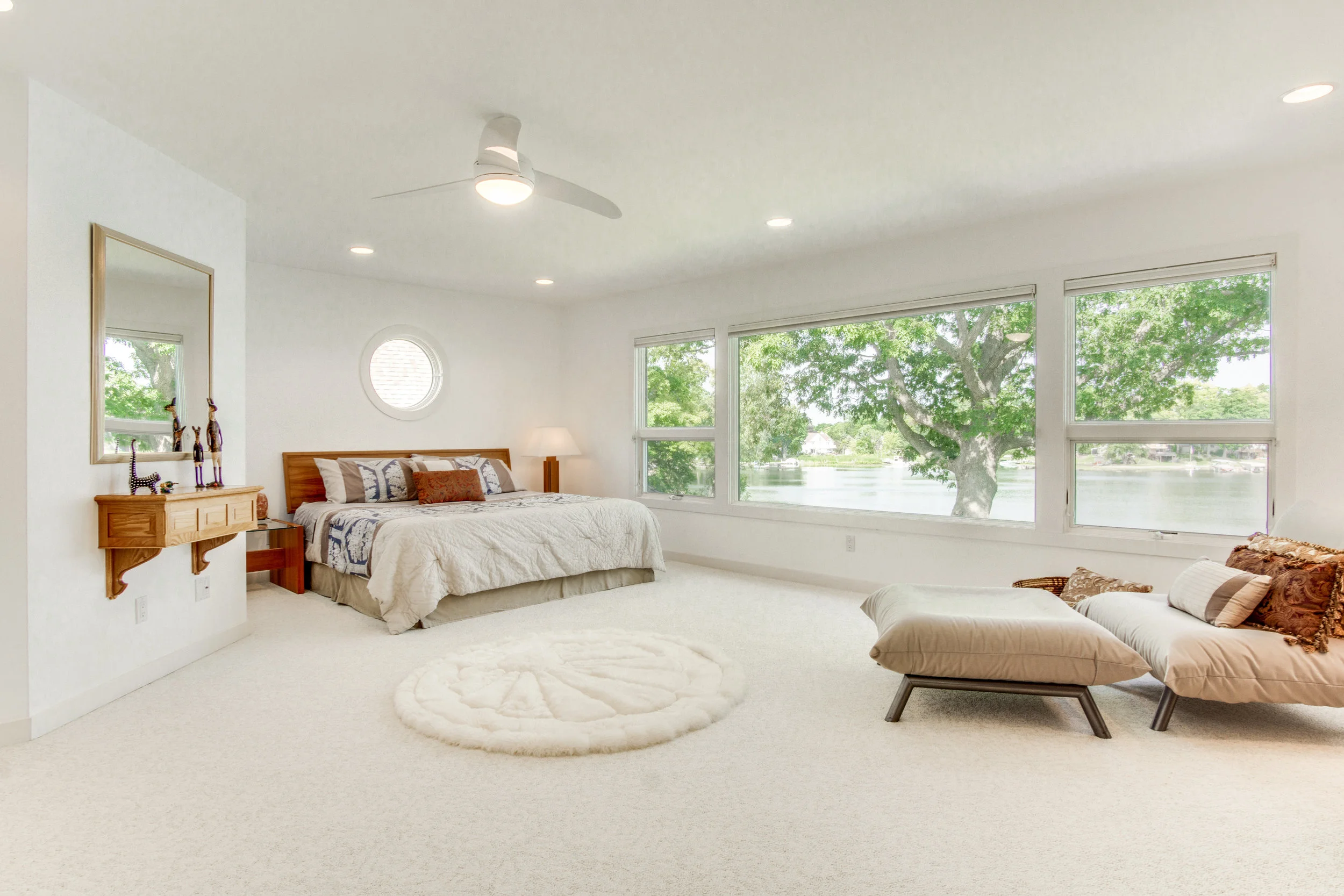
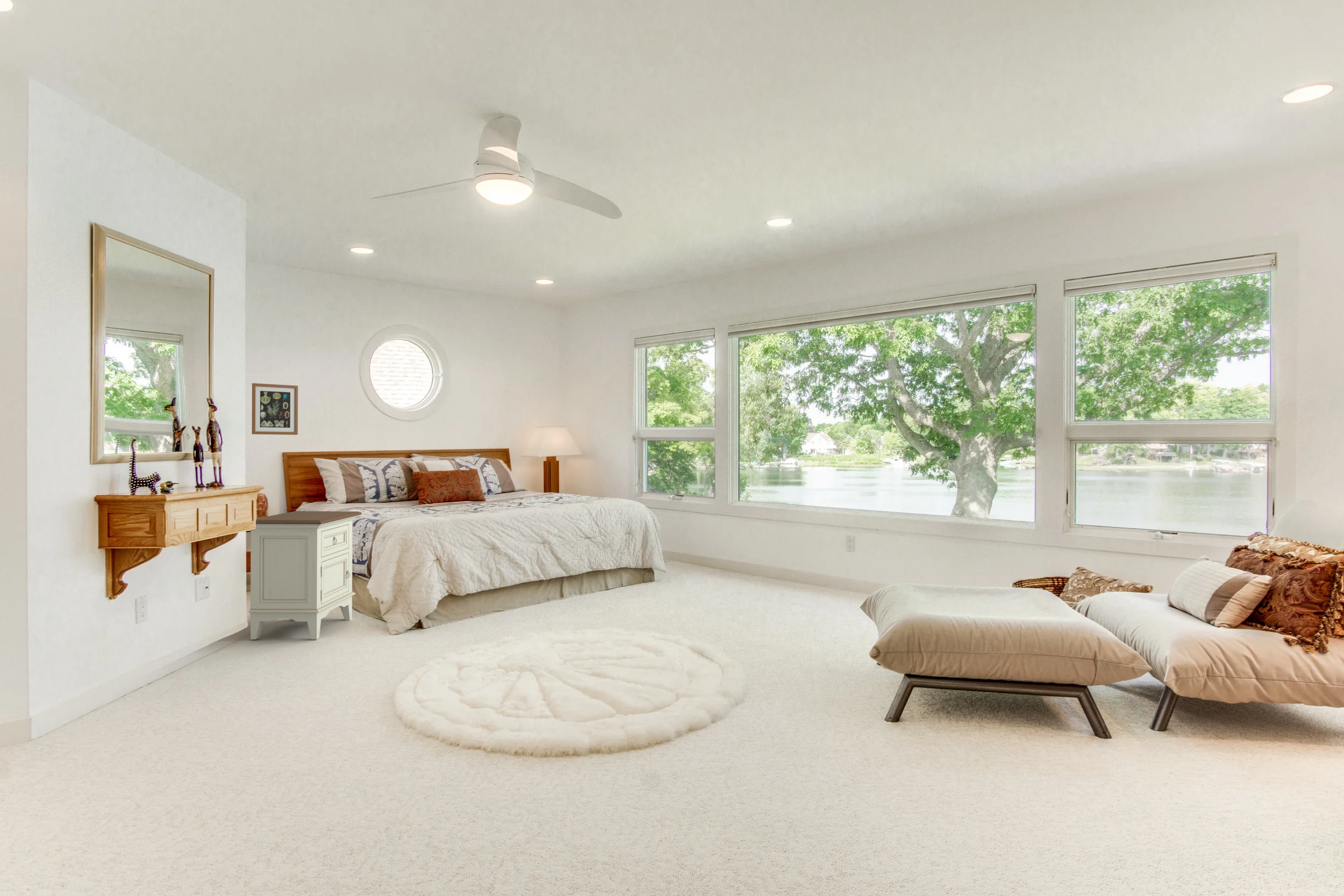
+ wall art [252,383,298,435]
+ nightstand [248,511,362,640]
